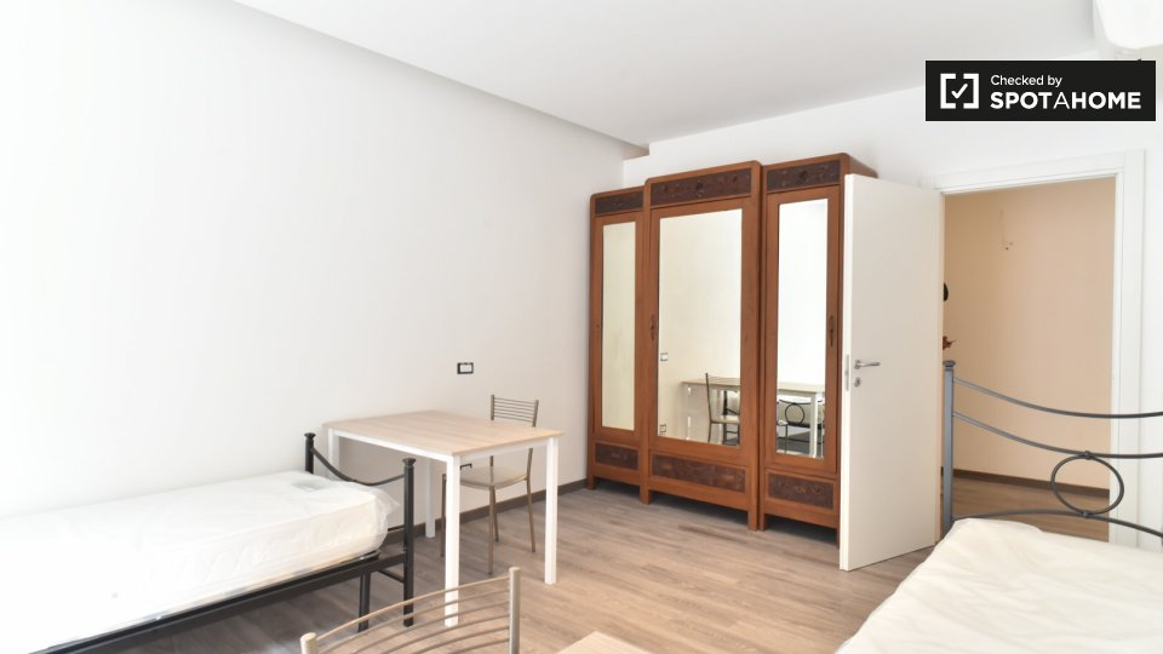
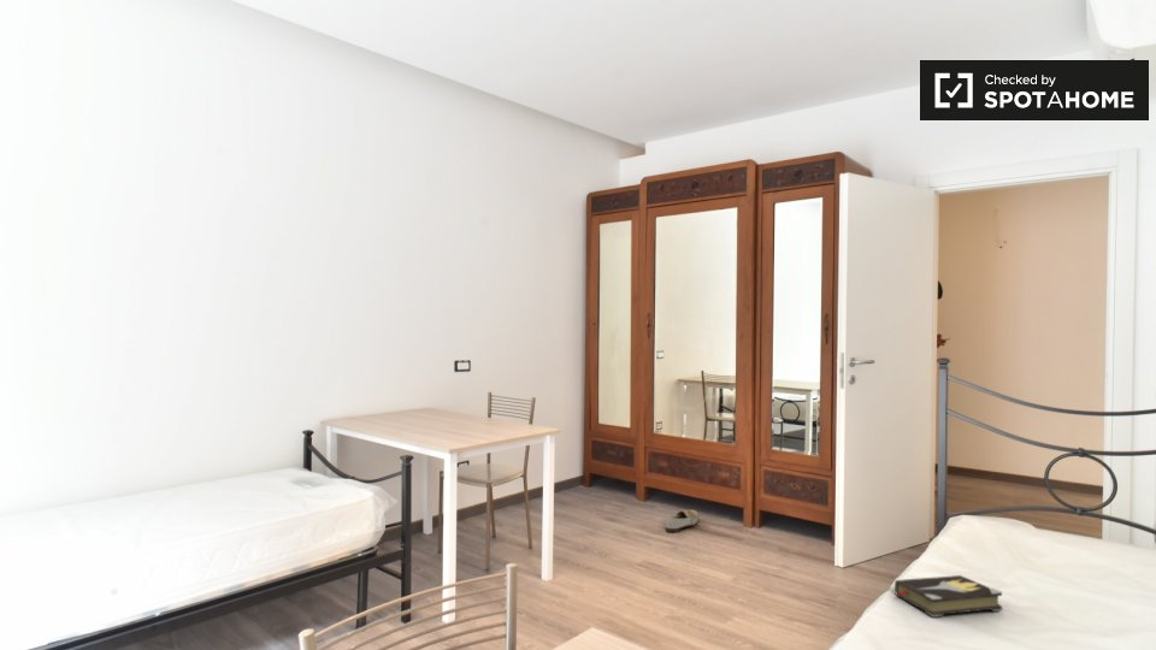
+ shoe [665,509,702,533]
+ hardback book [893,574,1004,619]
